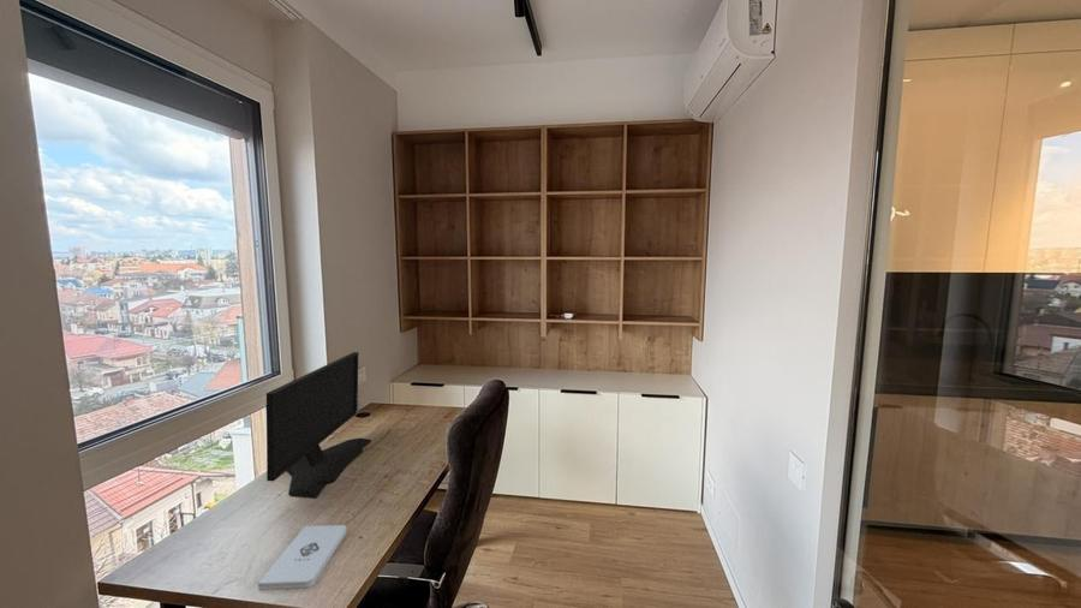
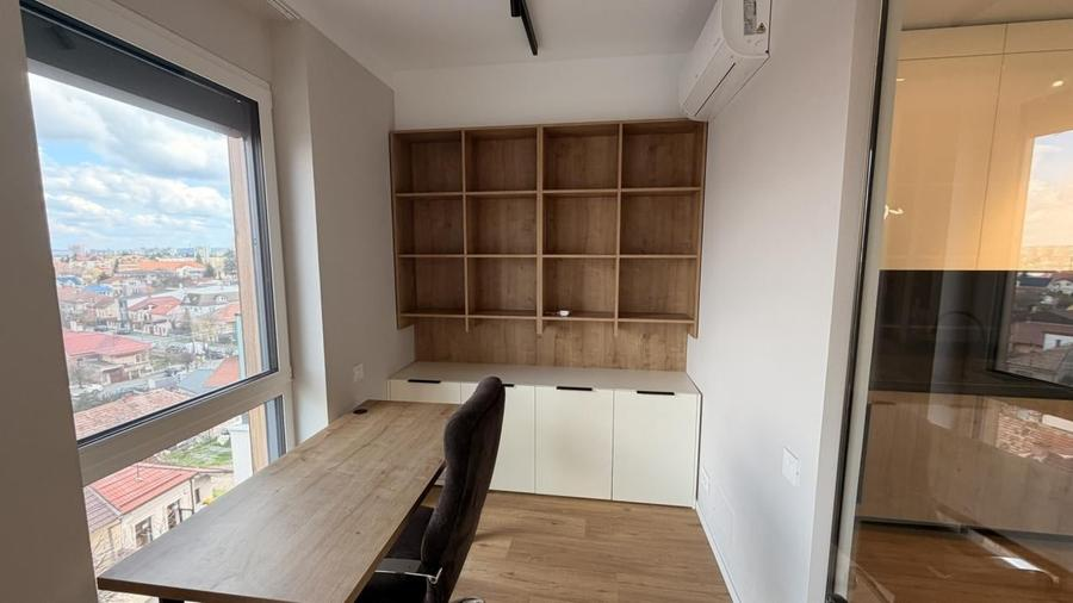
- notepad [257,524,348,591]
- computer monitor [265,351,372,500]
